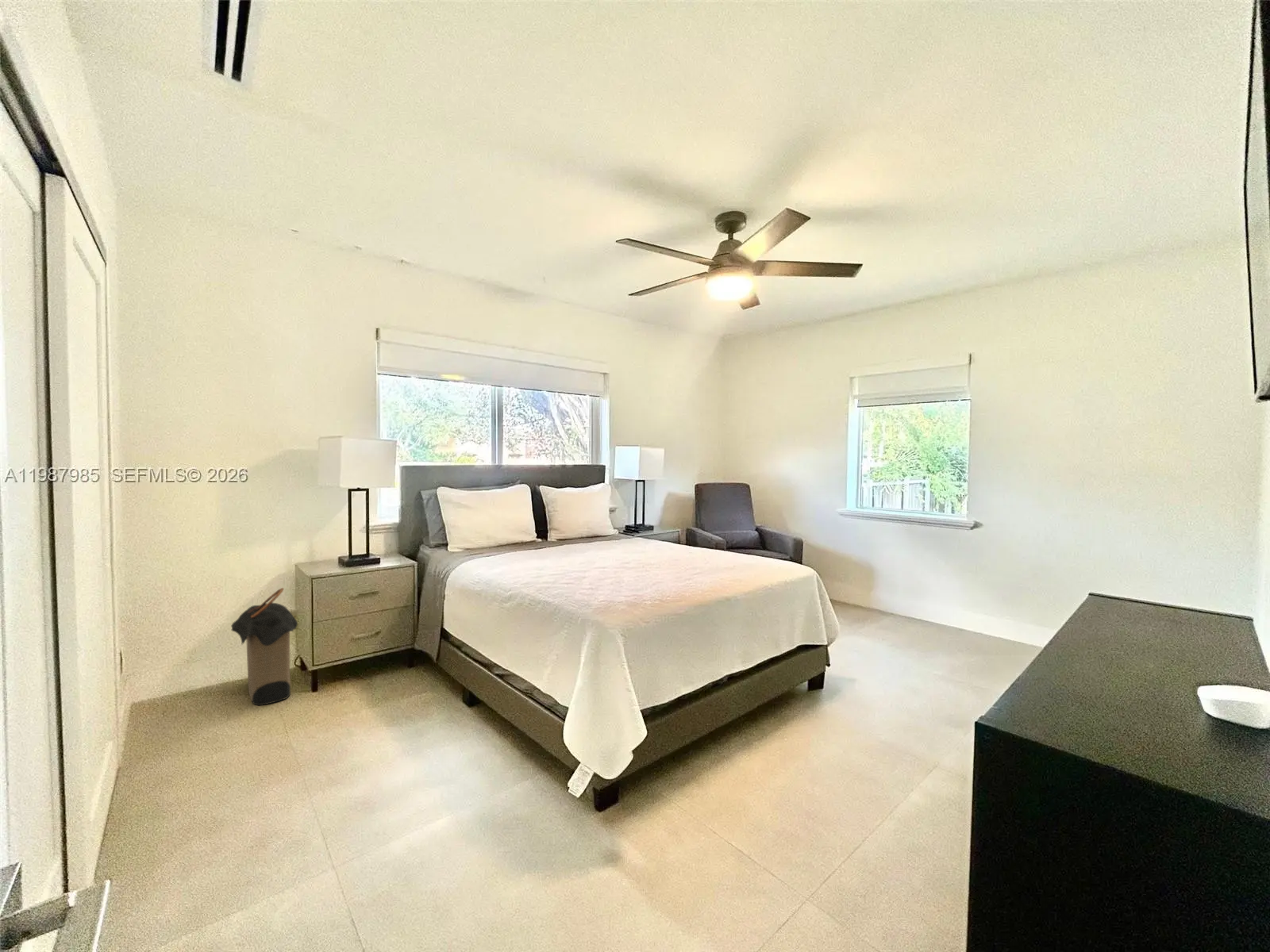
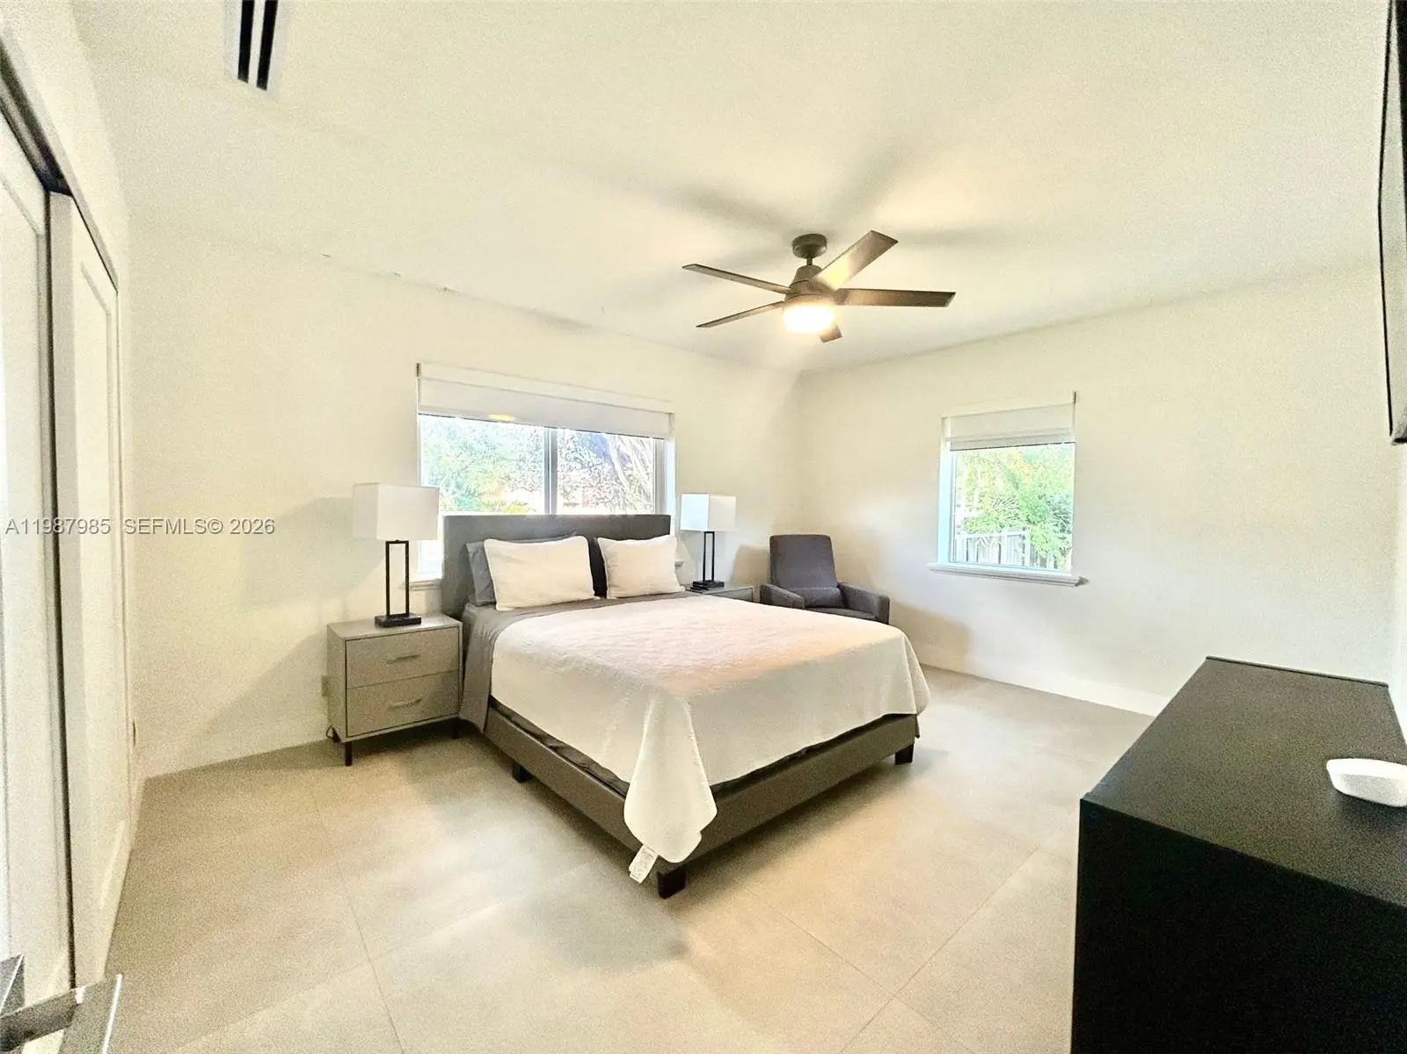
- laundry hamper [230,587,298,706]
